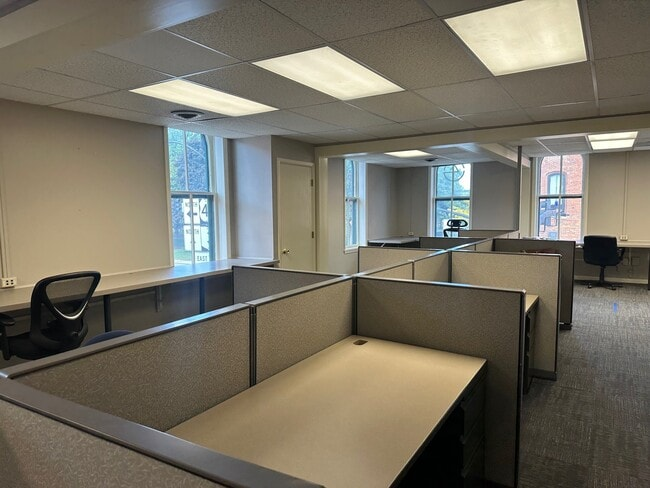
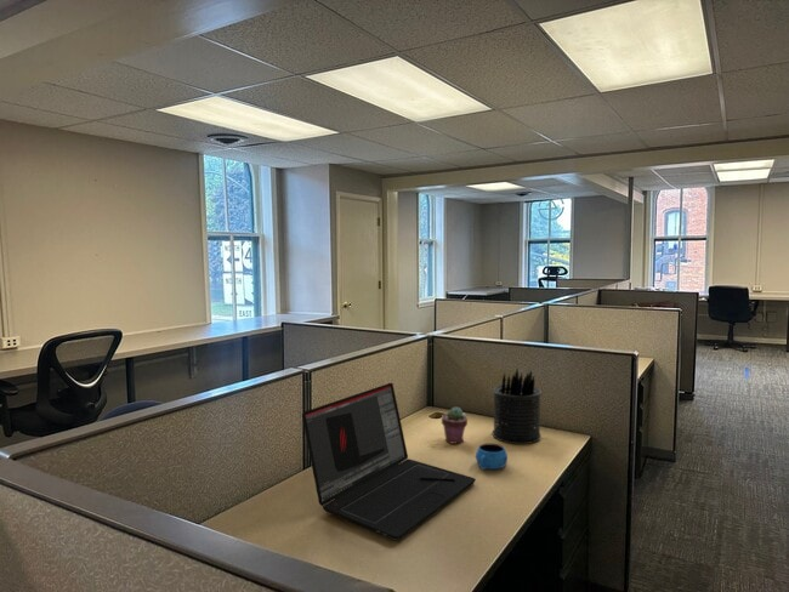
+ potted succulent [441,406,469,445]
+ pen holder [490,369,543,445]
+ laptop [301,382,477,541]
+ mug [475,443,509,471]
